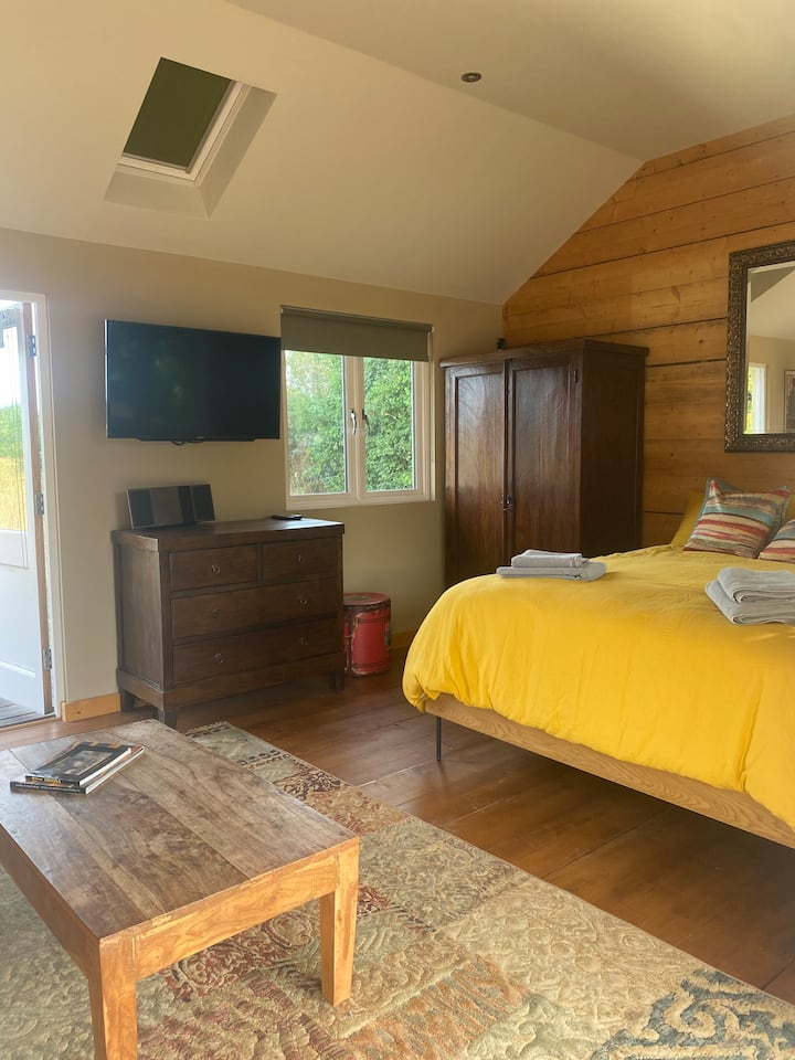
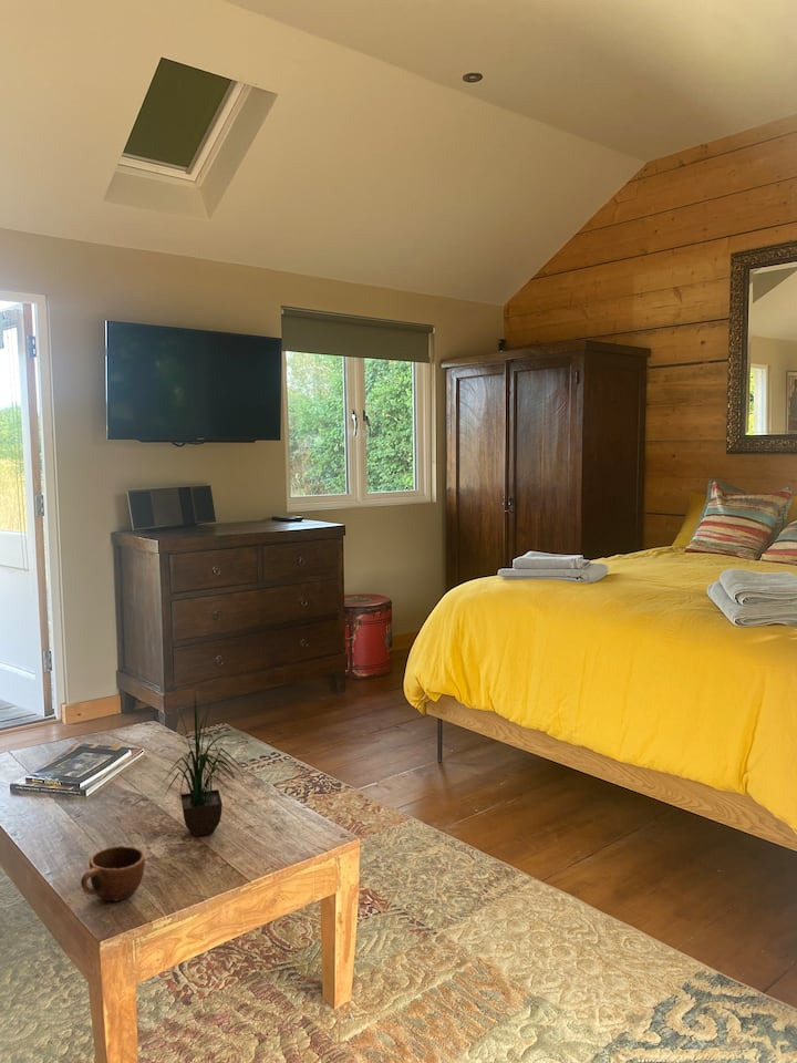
+ mug [80,845,146,902]
+ potted plant [161,692,246,837]
